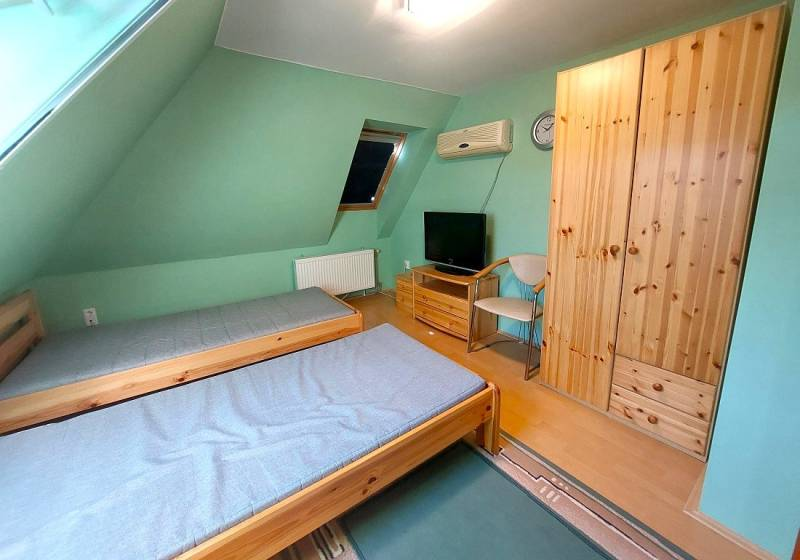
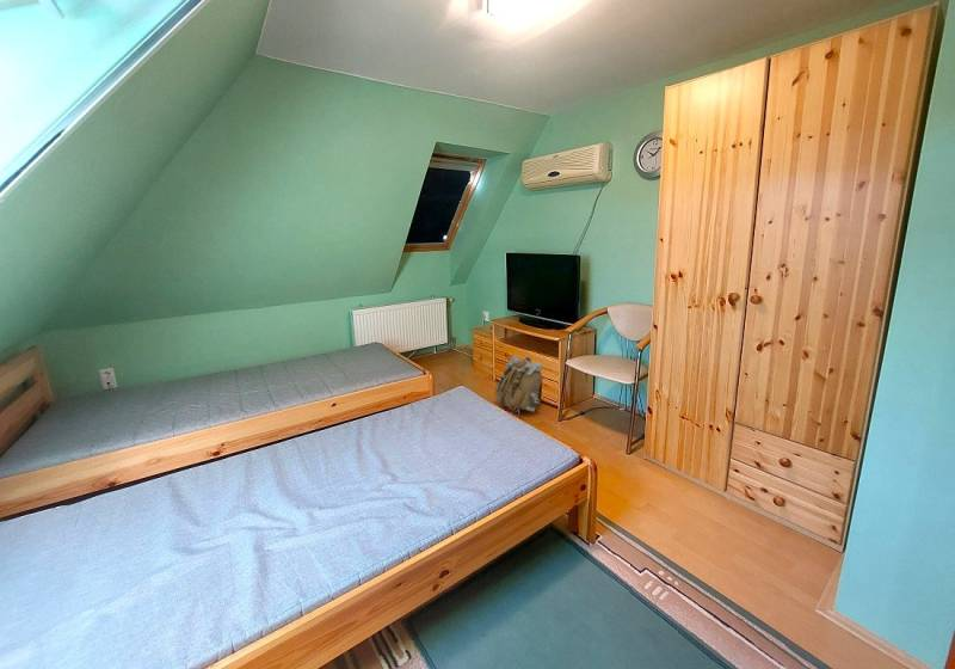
+ backpack [494,355,544,418]
